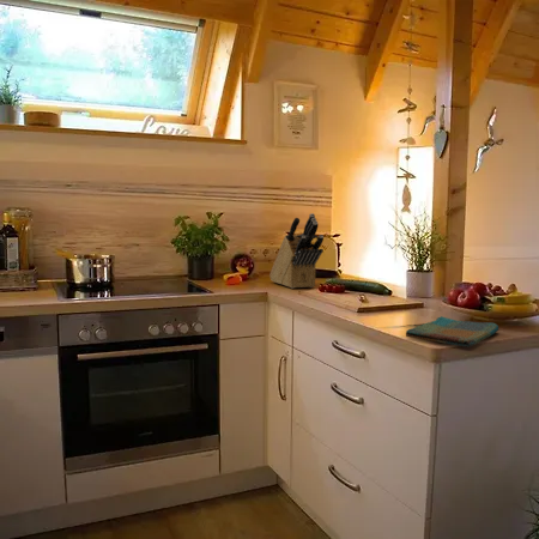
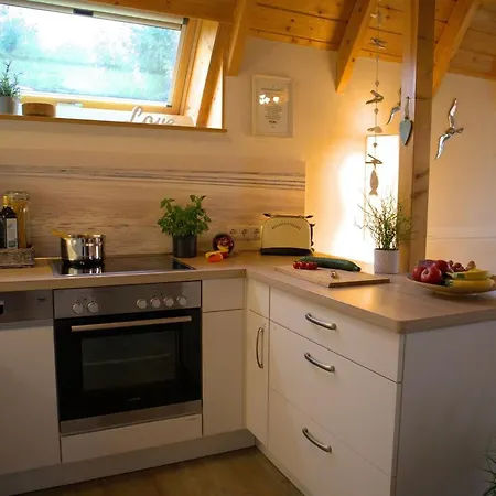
- dish towel [405,315,499,349]
- knife block [268,212,325,290]
